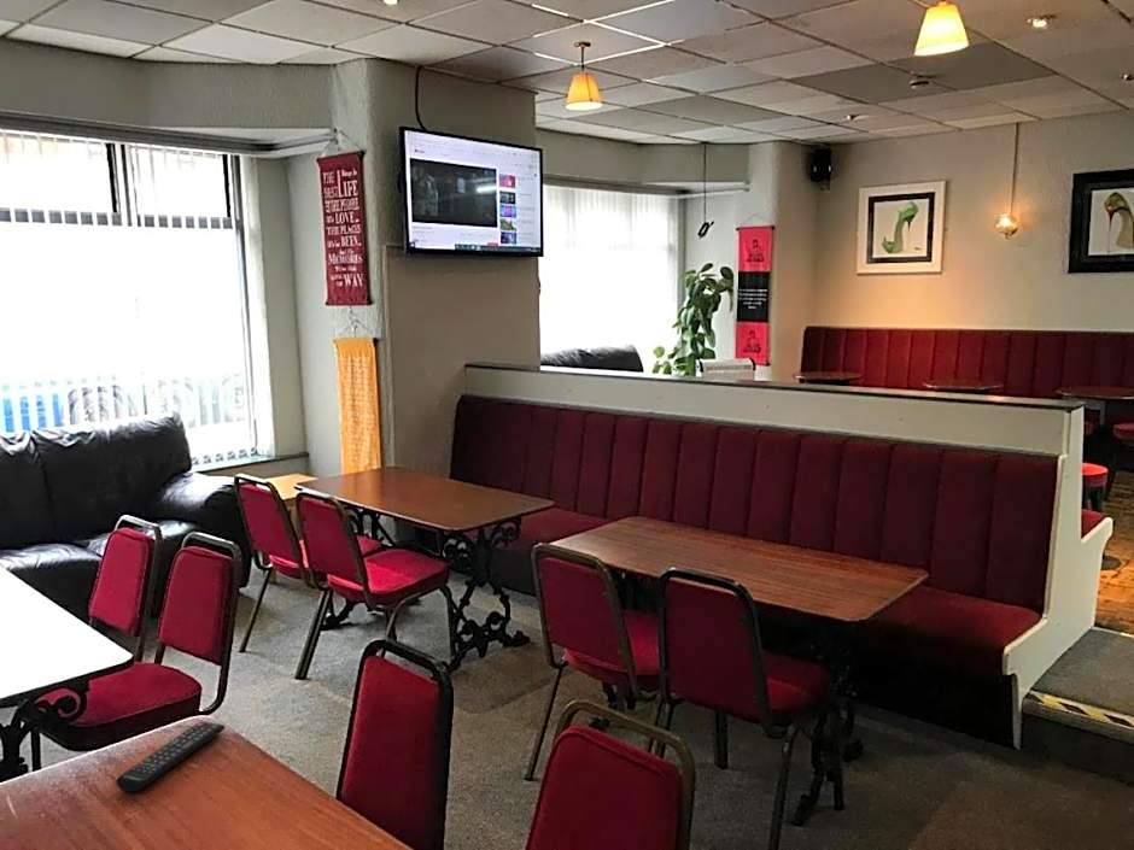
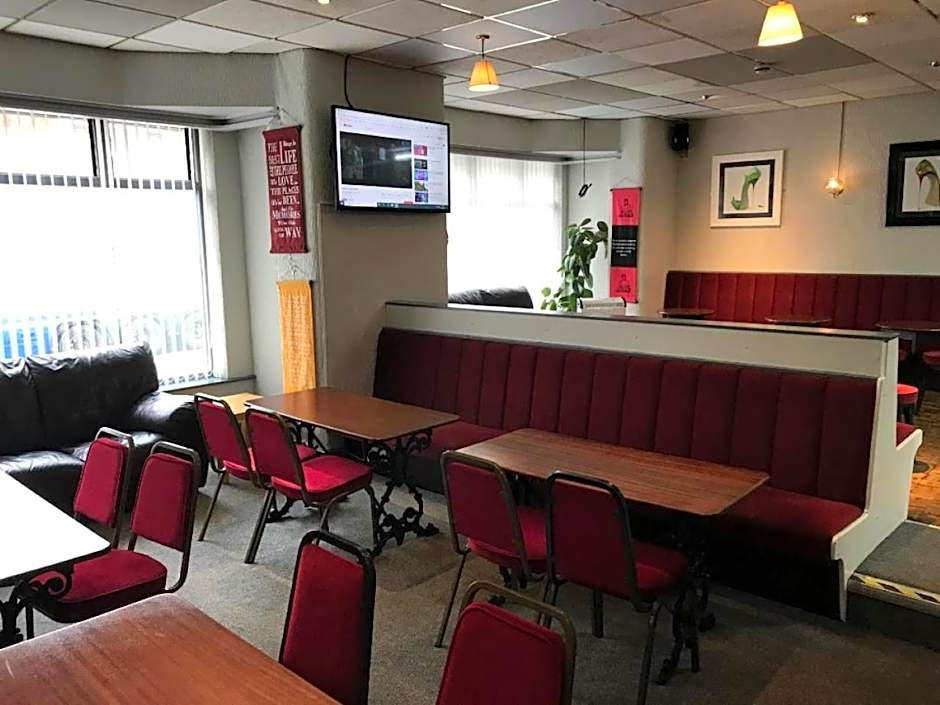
- remote control [115,720,227,793]
